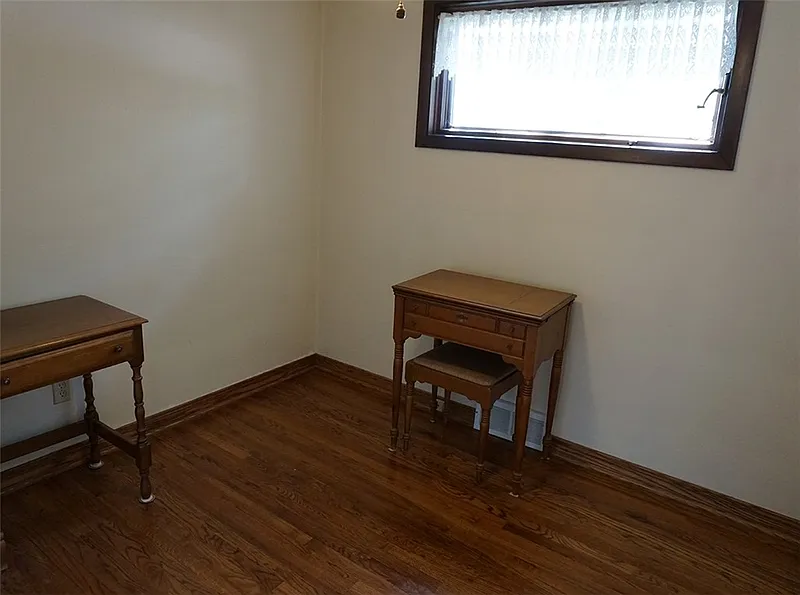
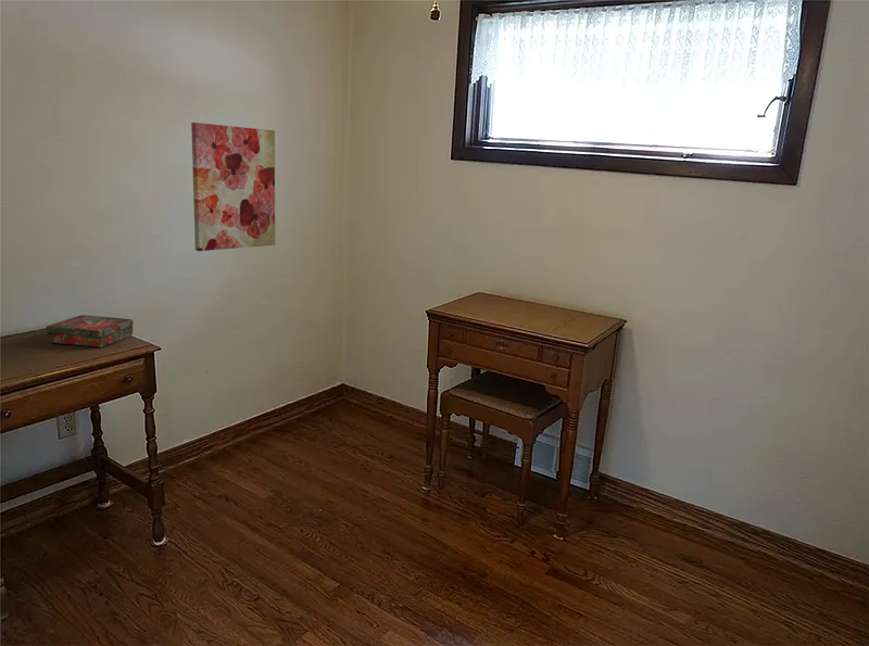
+ book [45,314,134,349]
+ wall art [190,122,276,252]
